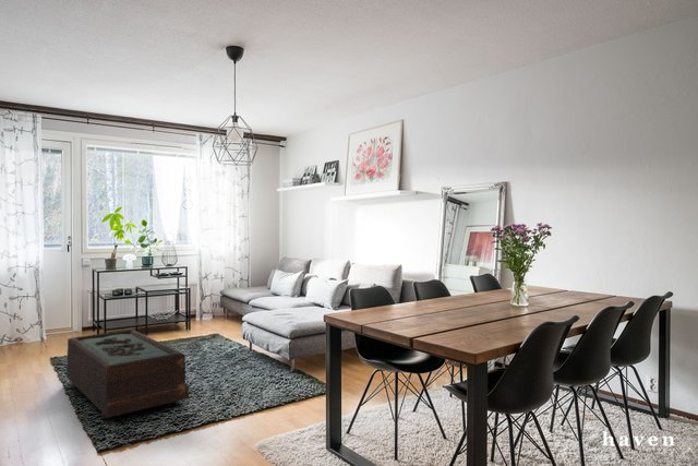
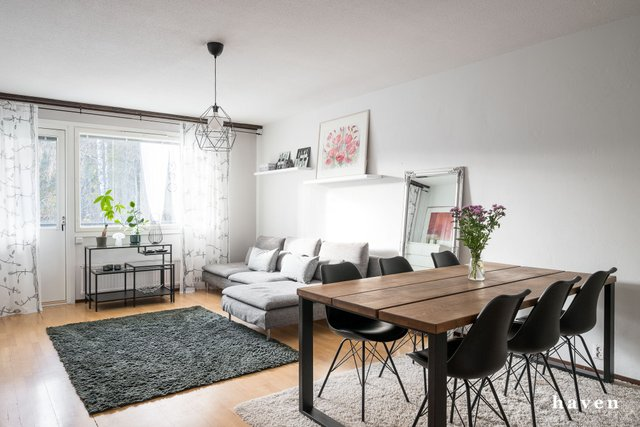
- coffee table [65,328,190,420]
